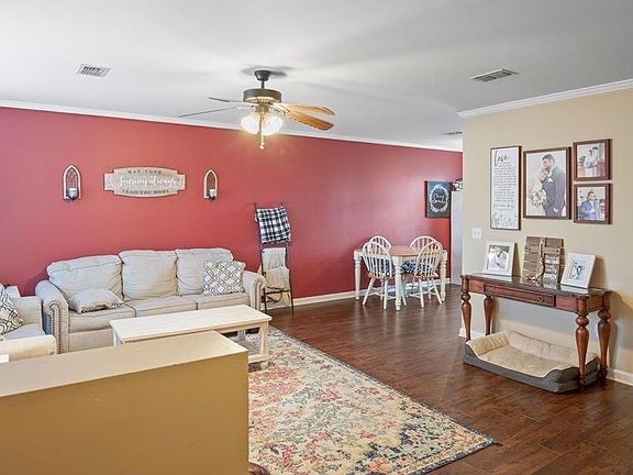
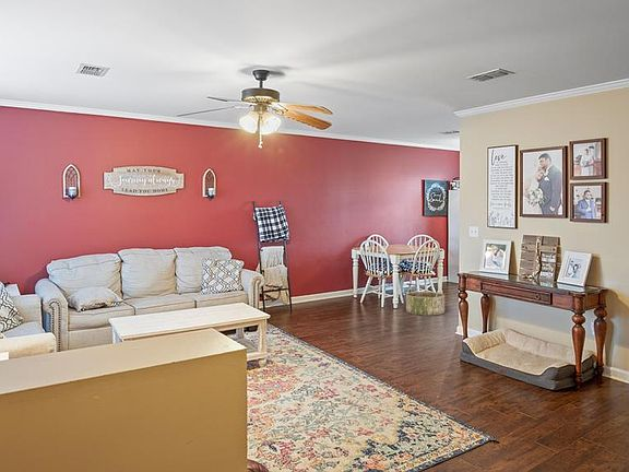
+ basket [405,286,446,316]
